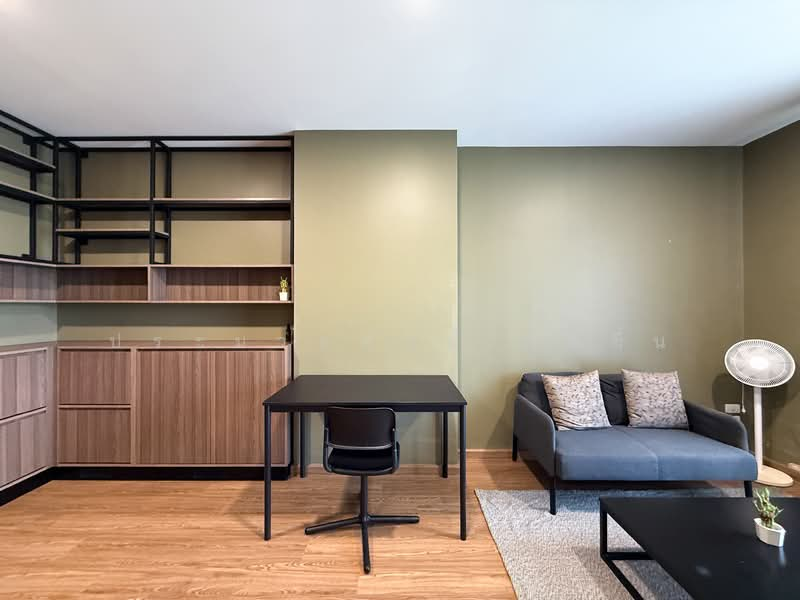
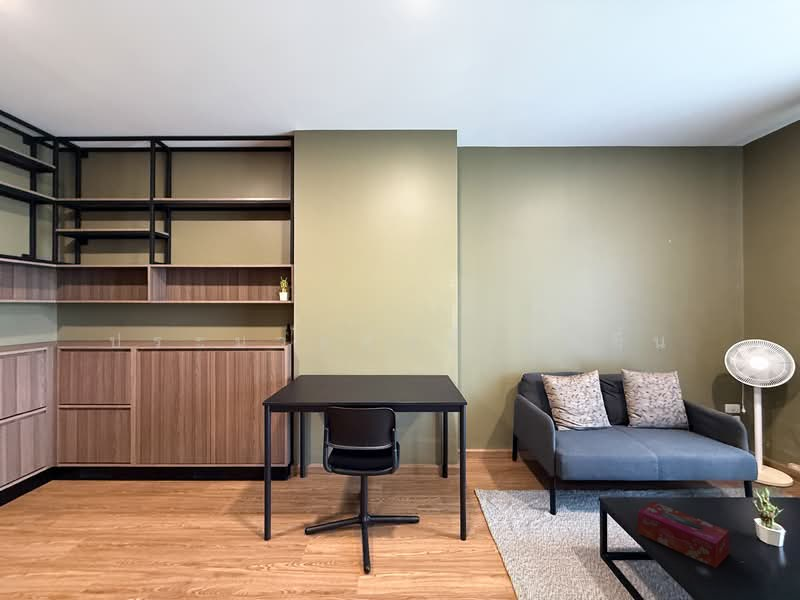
+ tissue box [637,501,730,569]
